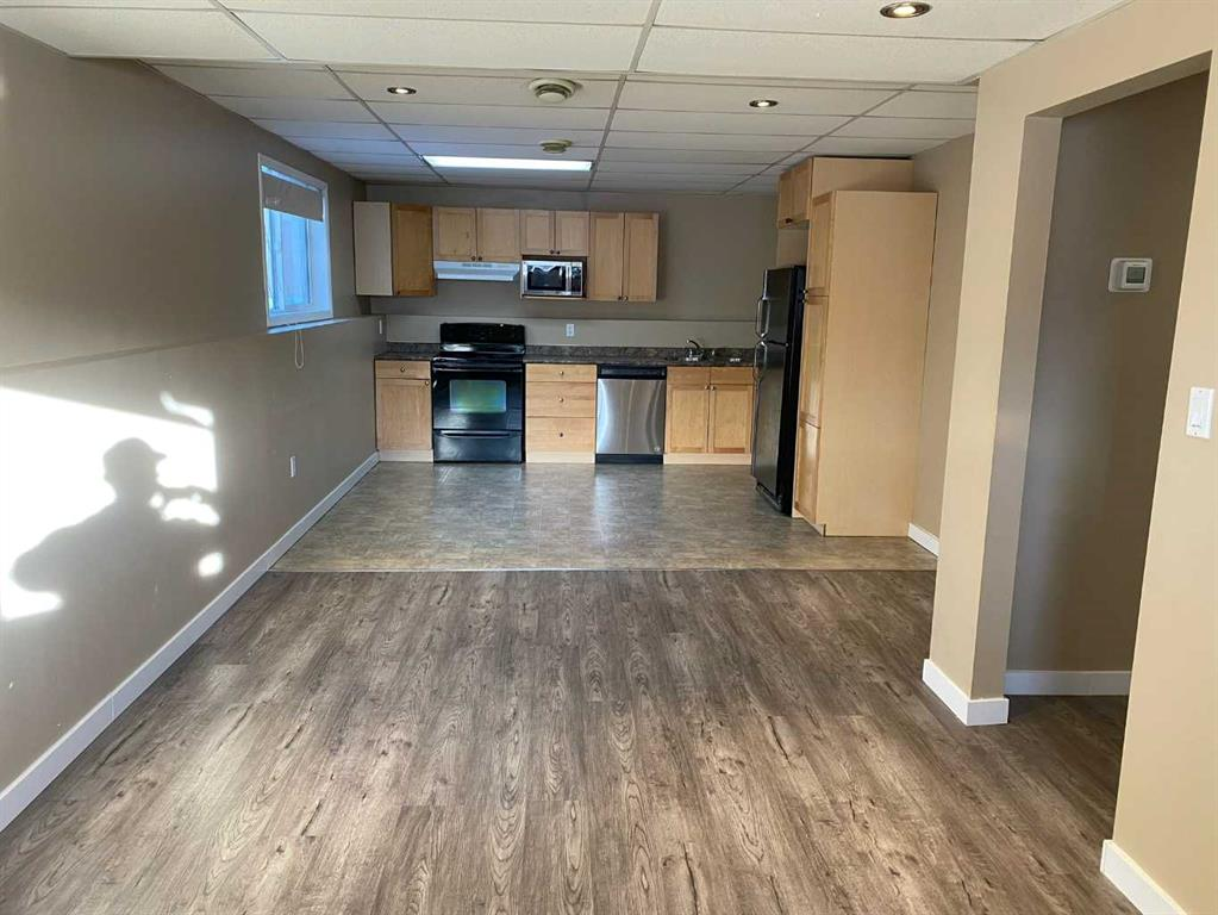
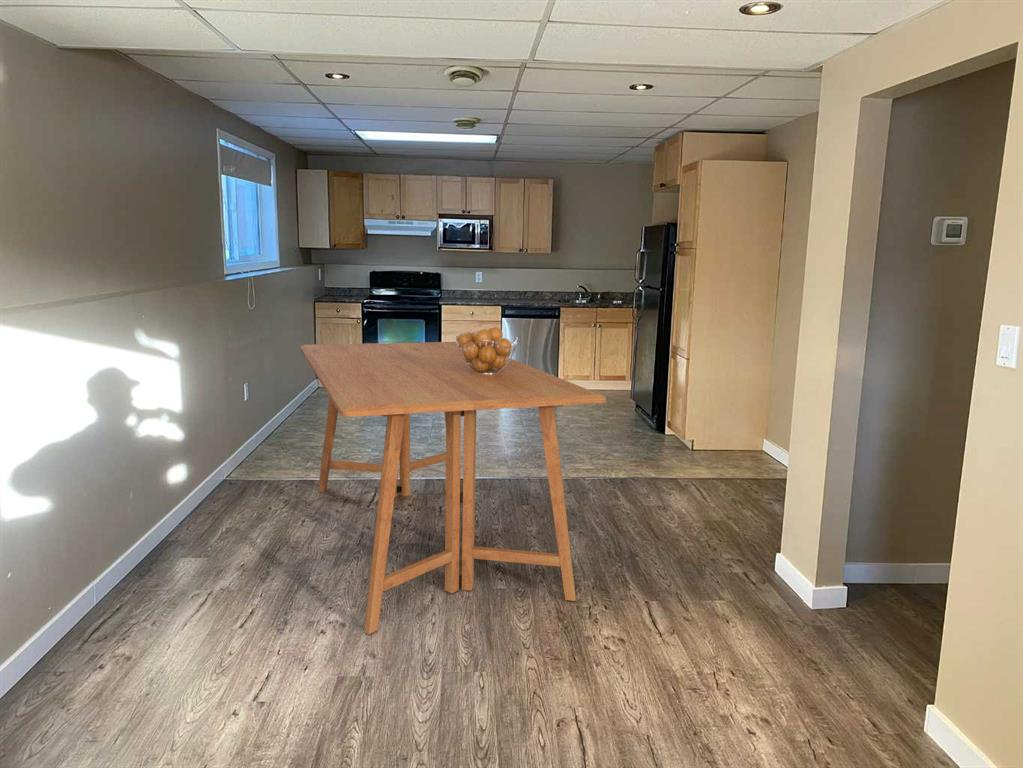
+ dining table [299,341,607,635]
+ fruit basket [455,326,519,375]
